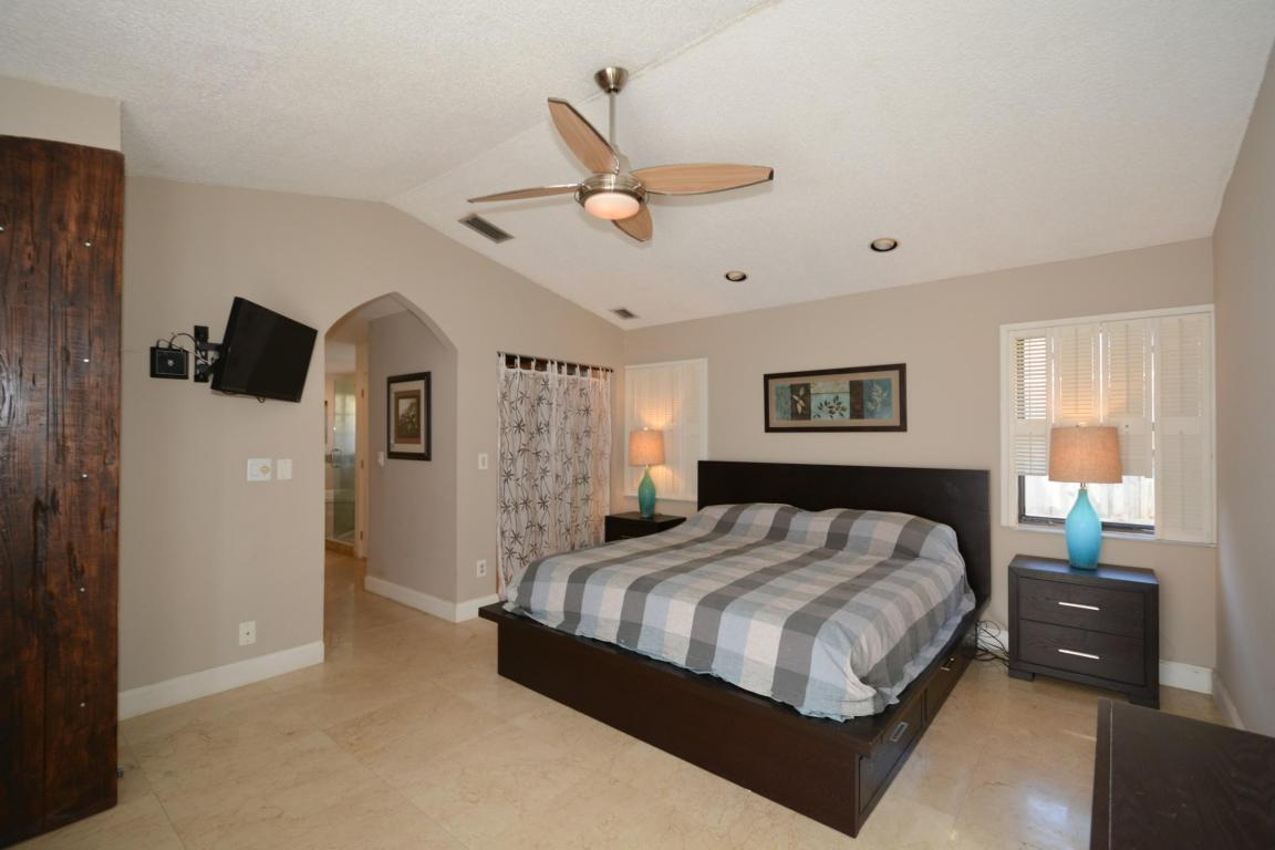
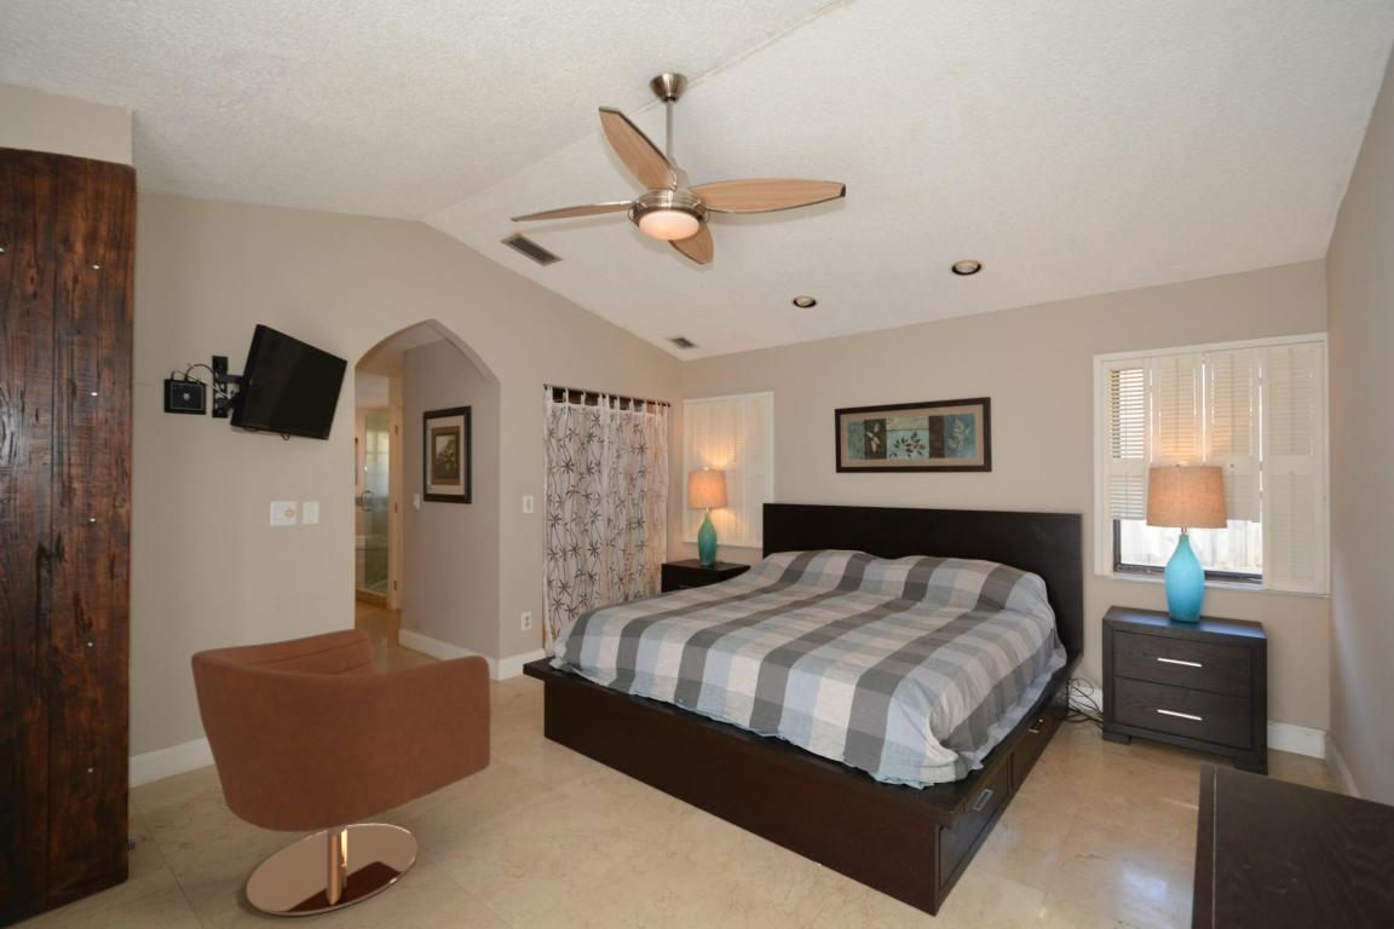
+ armchair [190,628,492,917]
